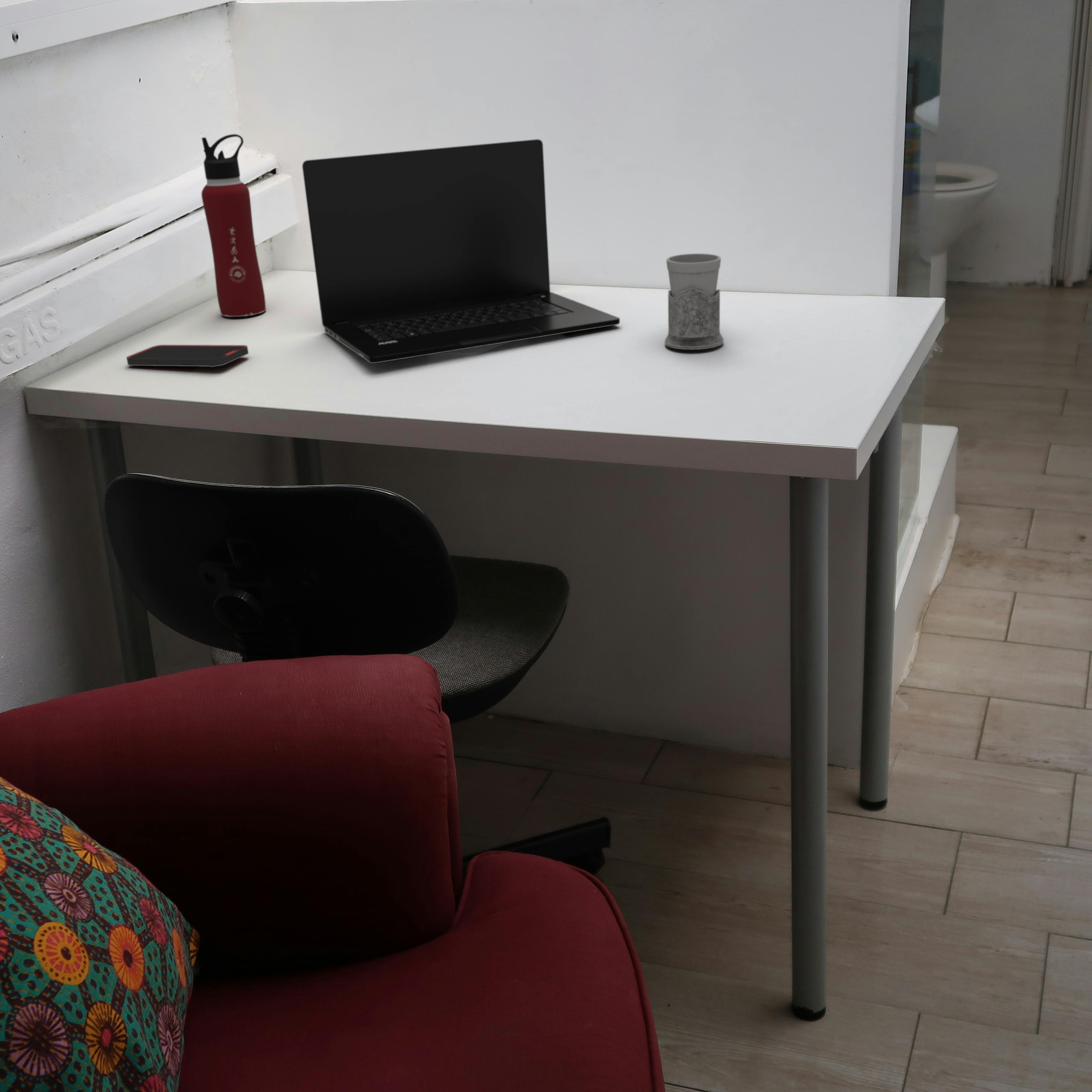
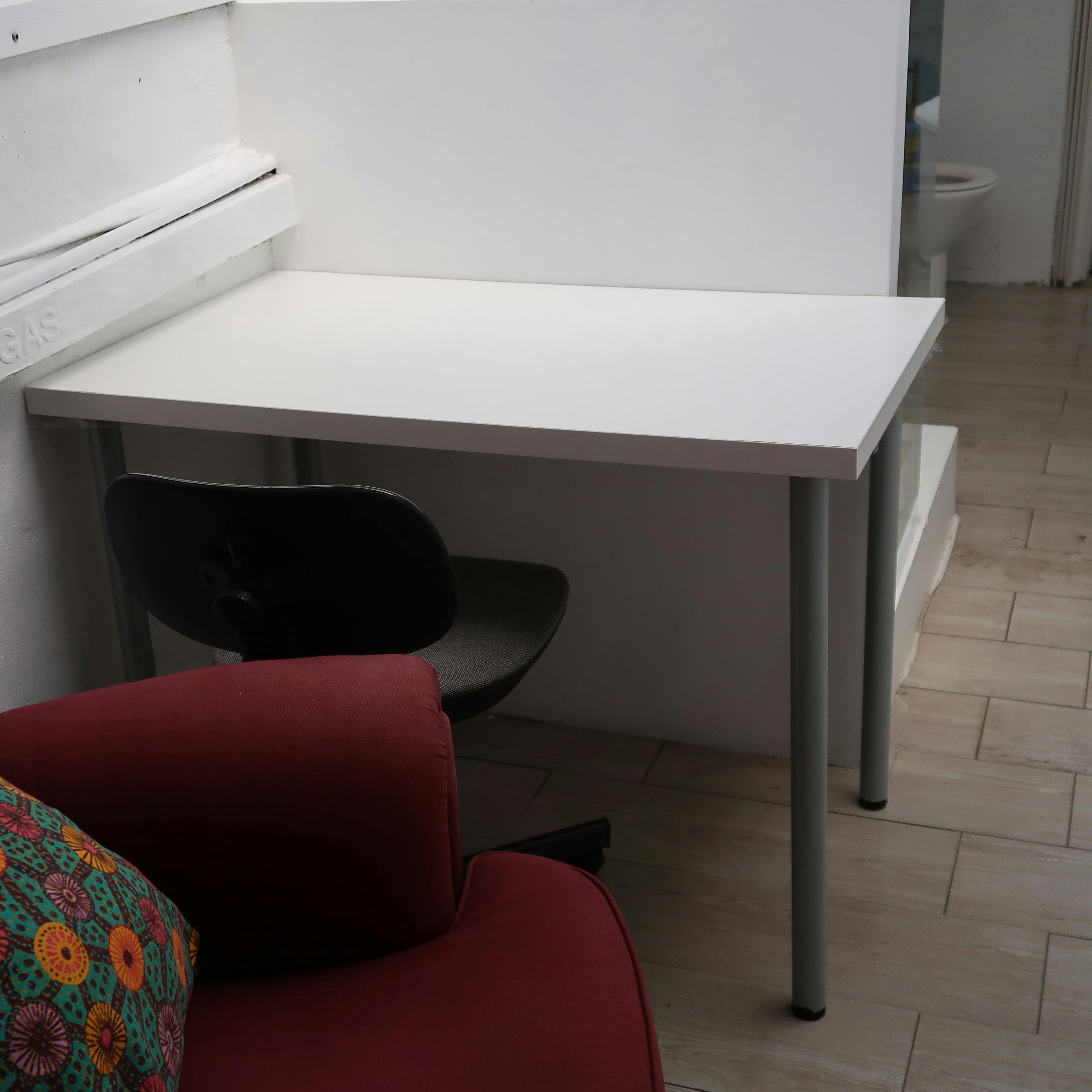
- smartphone [126,345,249,368]
- laptop [302,139,620,364]
- water bottle [201,134,266,317]
- mug [664,253,724,350]
